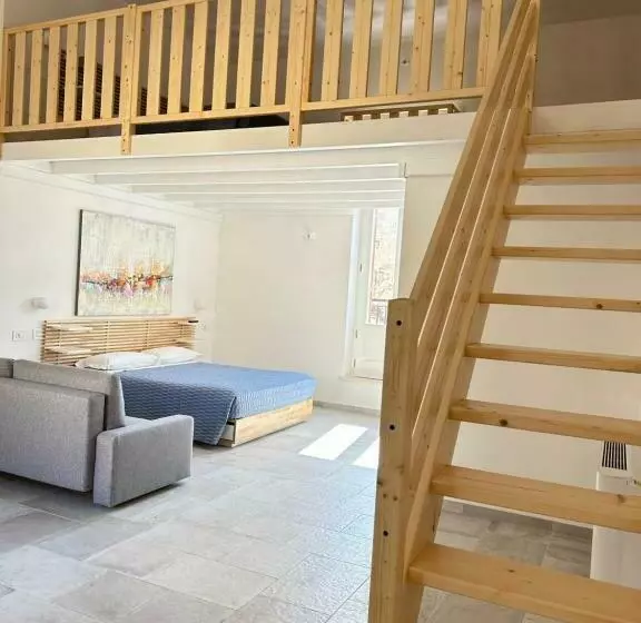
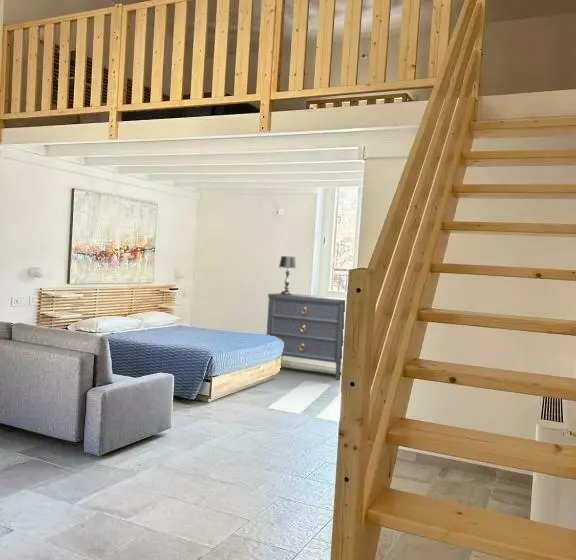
+ dresser [266,292,346,381]
+ table lamp [278,255,298,295]
